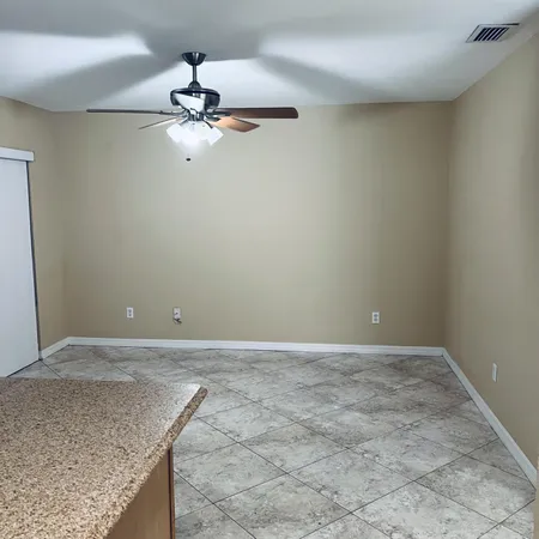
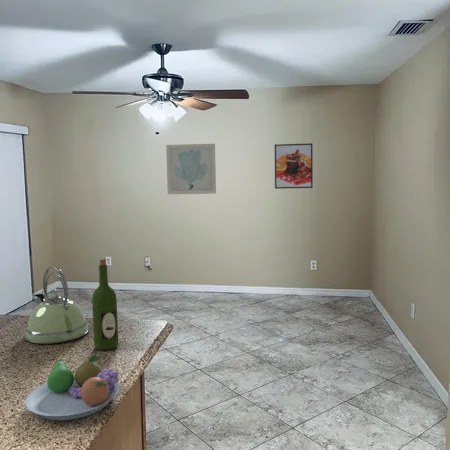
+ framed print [274,142,314,190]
+ wall art [165,143,217,195]
+ kettle [24,265,90,345]
+ fruit bowl [24,355,120,421]
+ wine bottle [91,258,119,351]
